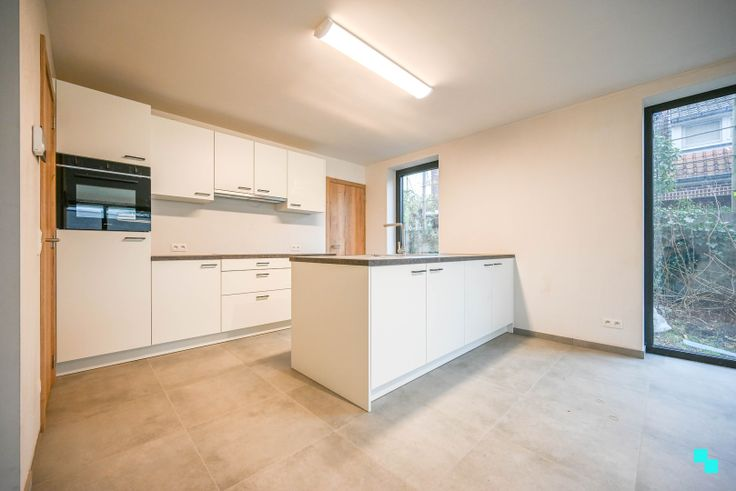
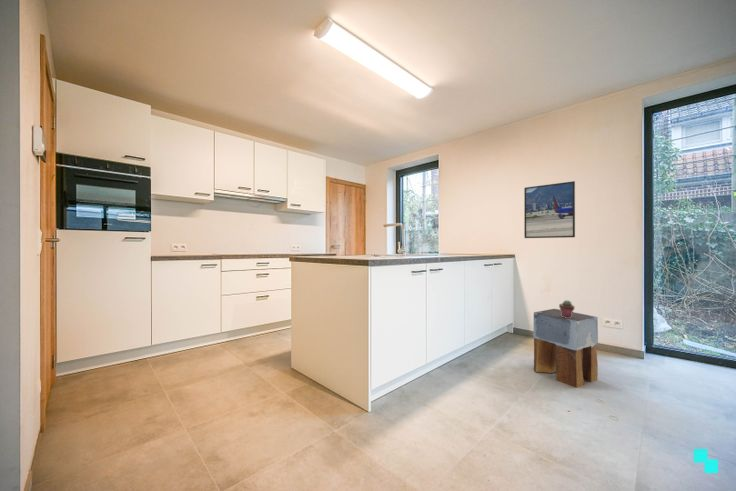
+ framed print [523,180,576,239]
+ stool [532,308,599,389]
+ potted succulent [558,299,576,318]
